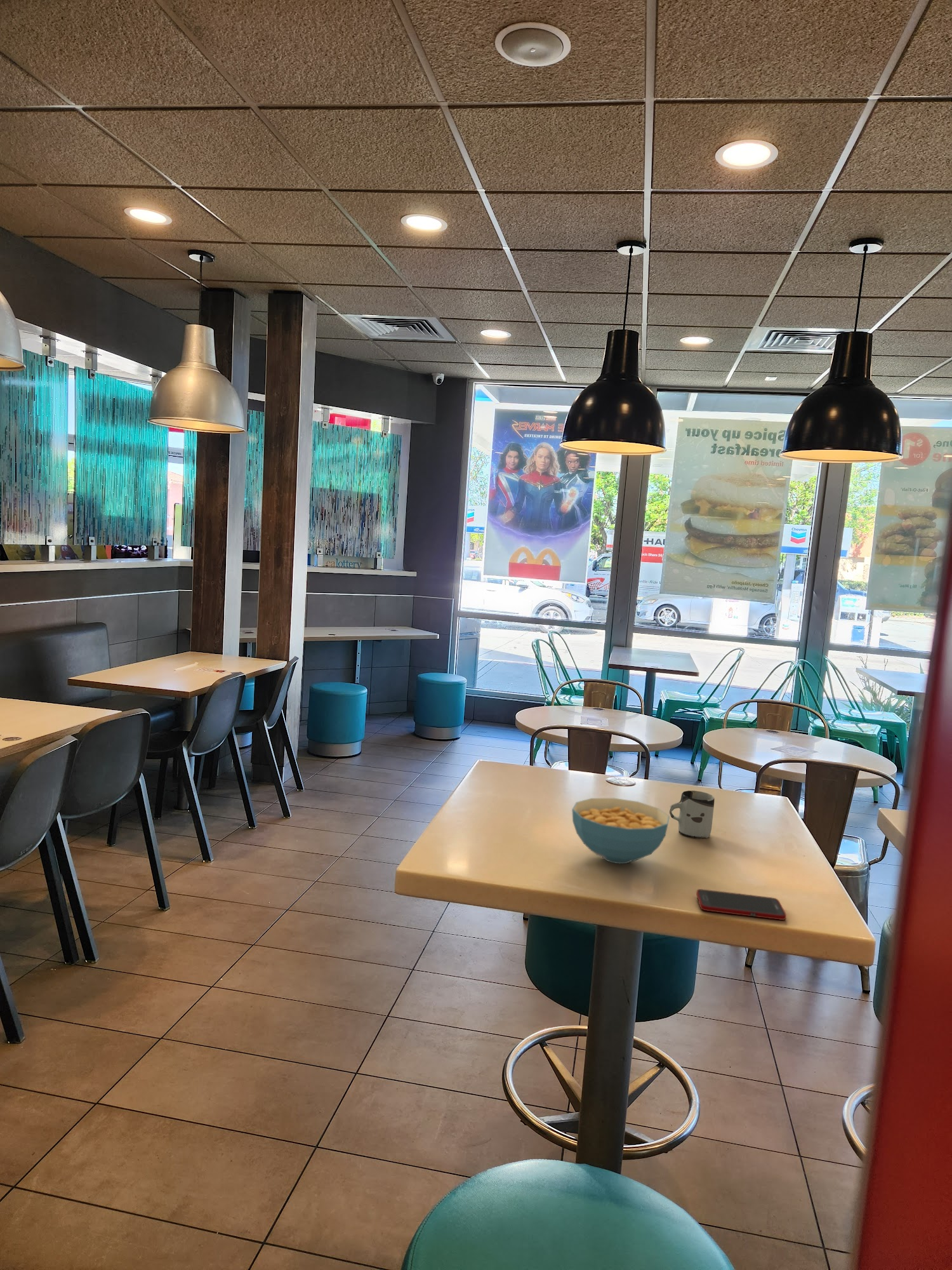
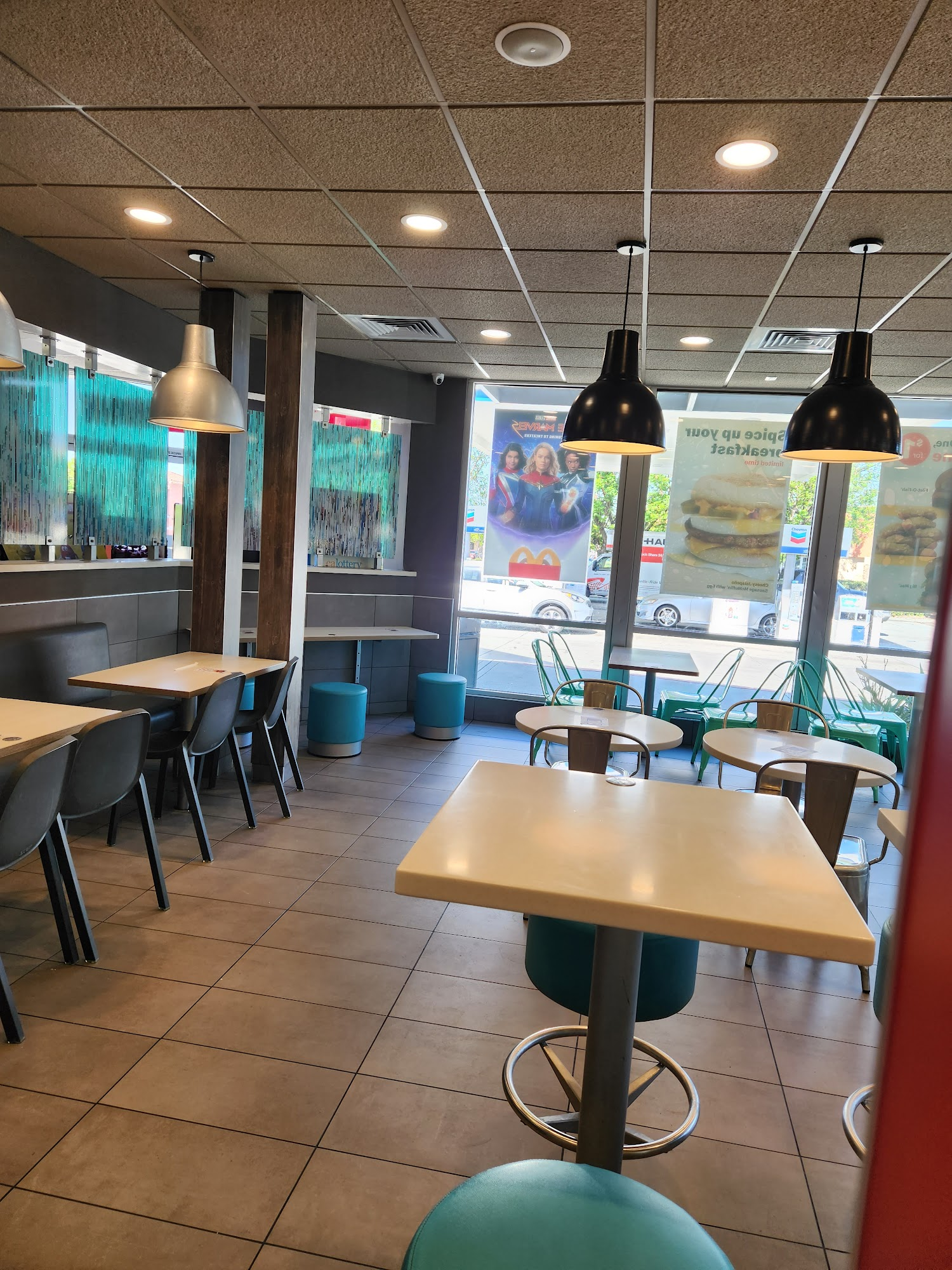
- cell phone [696,888,787,921]
- cup [669,790,715,839]
- cereal bowl [571,798,670,864]
